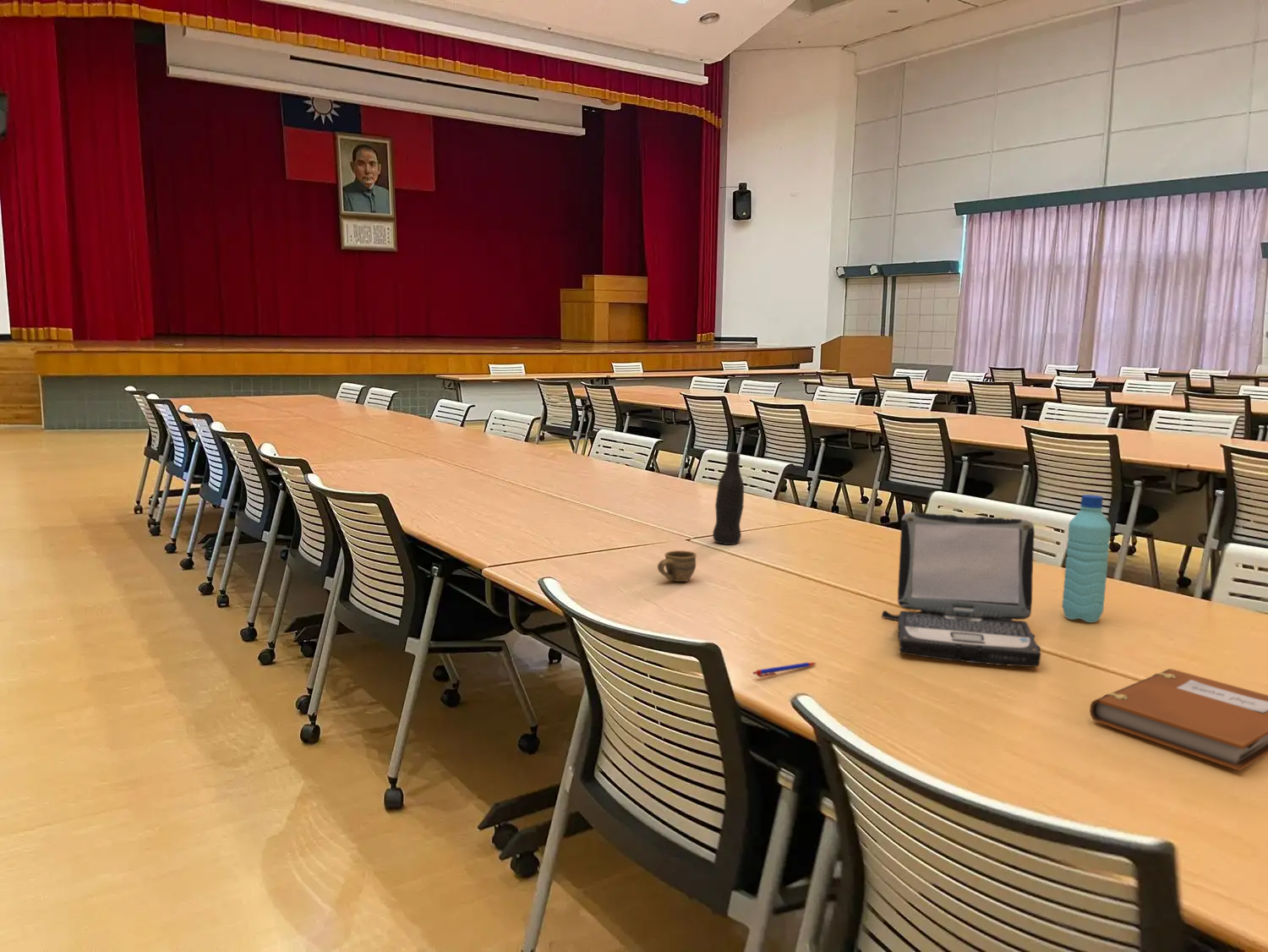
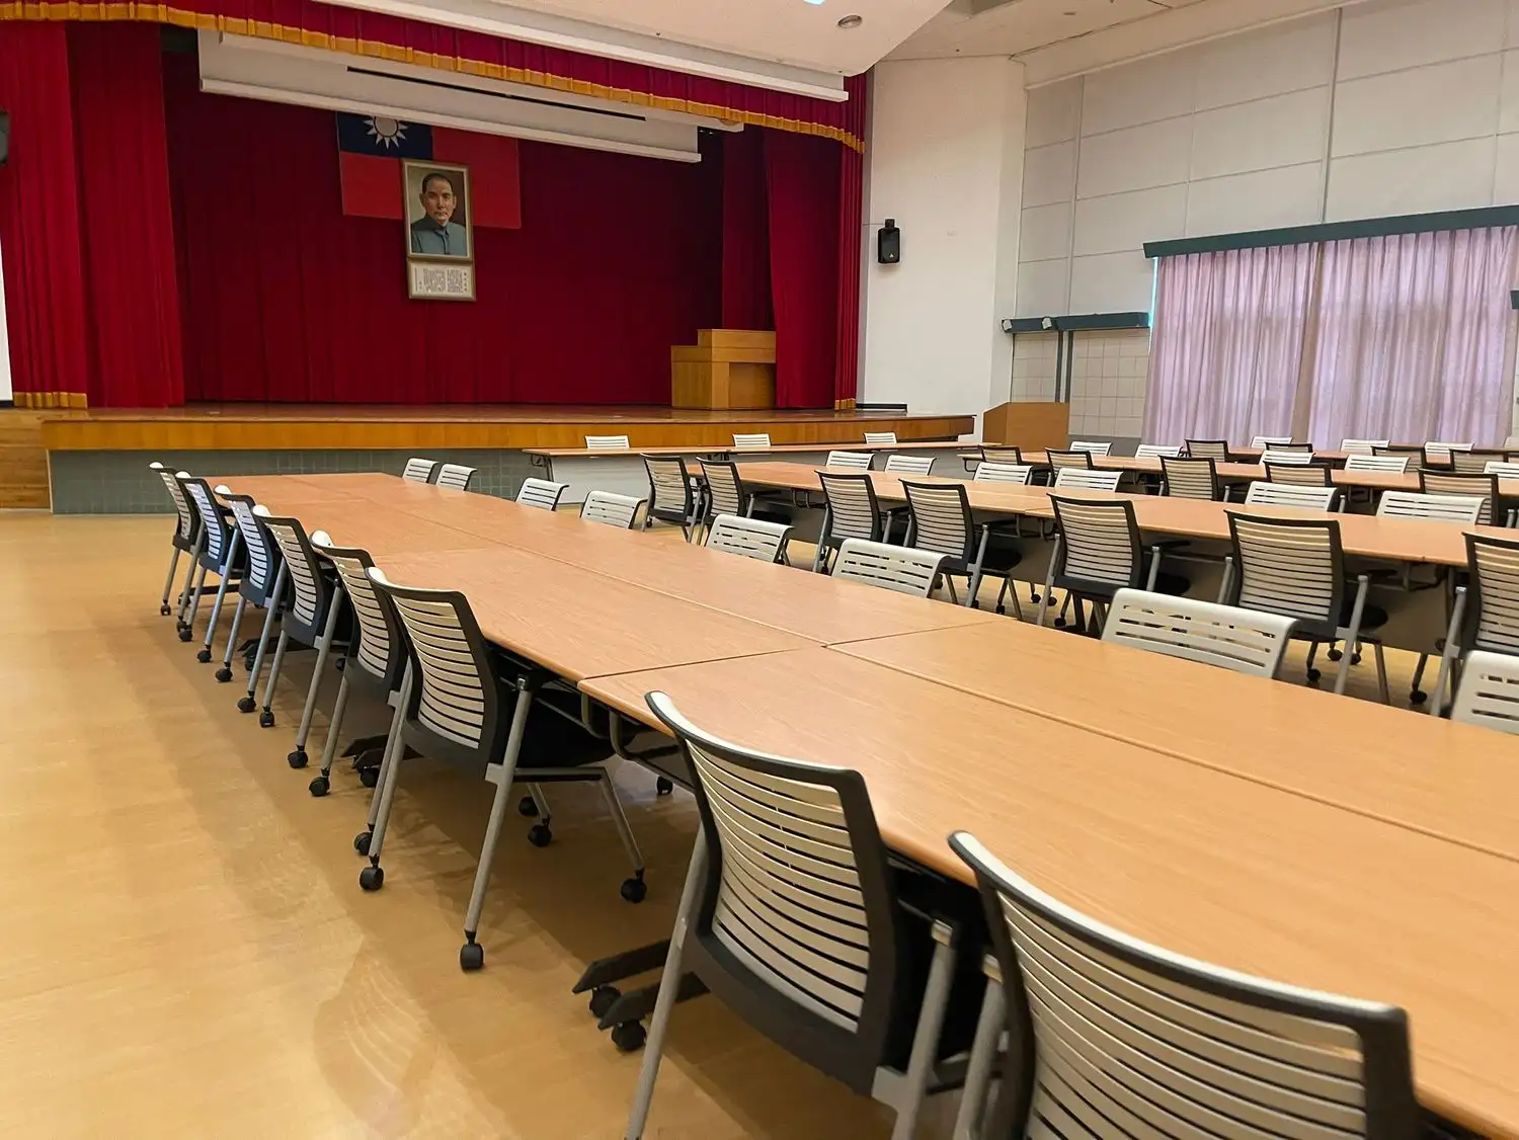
- water bottle [1062,494,1112,623]
- notebook [1089,668,1268,772]
- laptop [881,512,1041,668]
- cup [657,550,697,583]
- bottle [712,451,745,545]
- pen [752,661,817,678]
